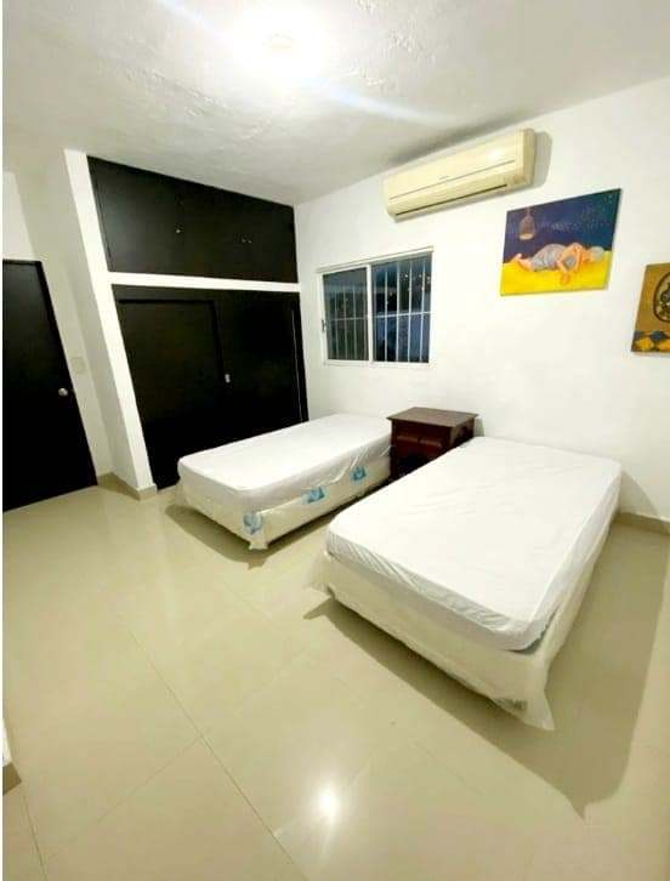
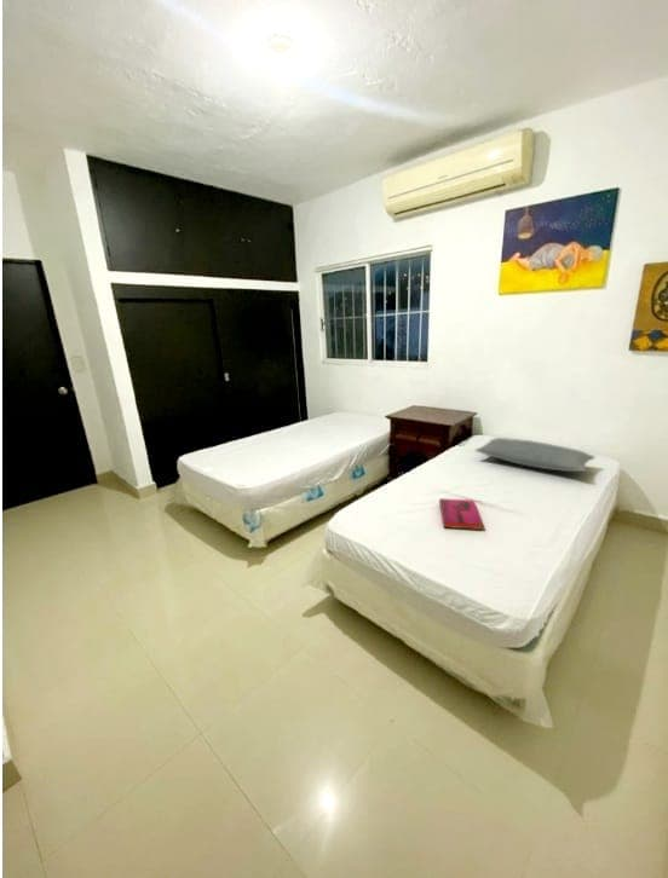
+ pillow [473,437,597,473]
+ hardback book [438,497,484,531]
